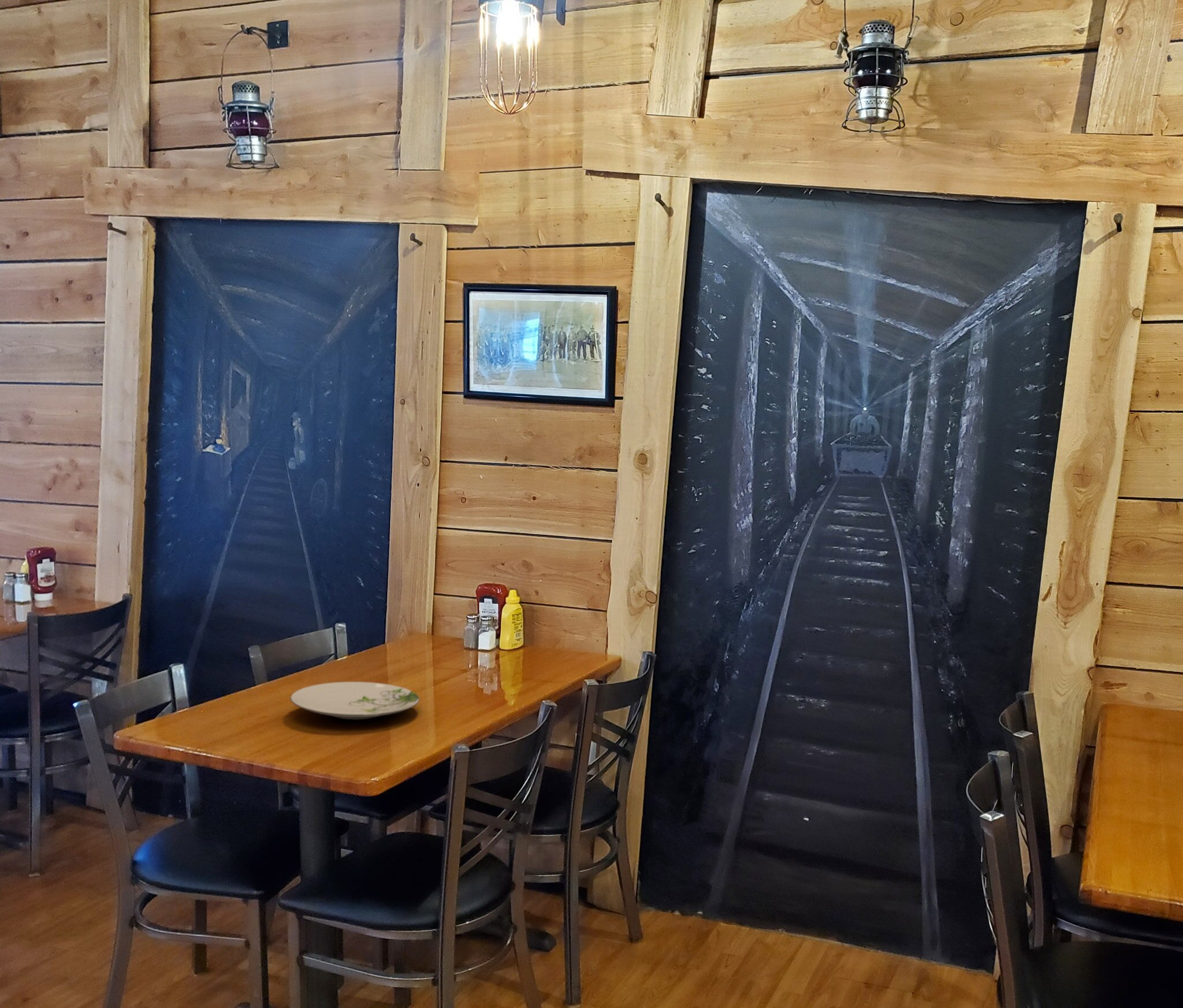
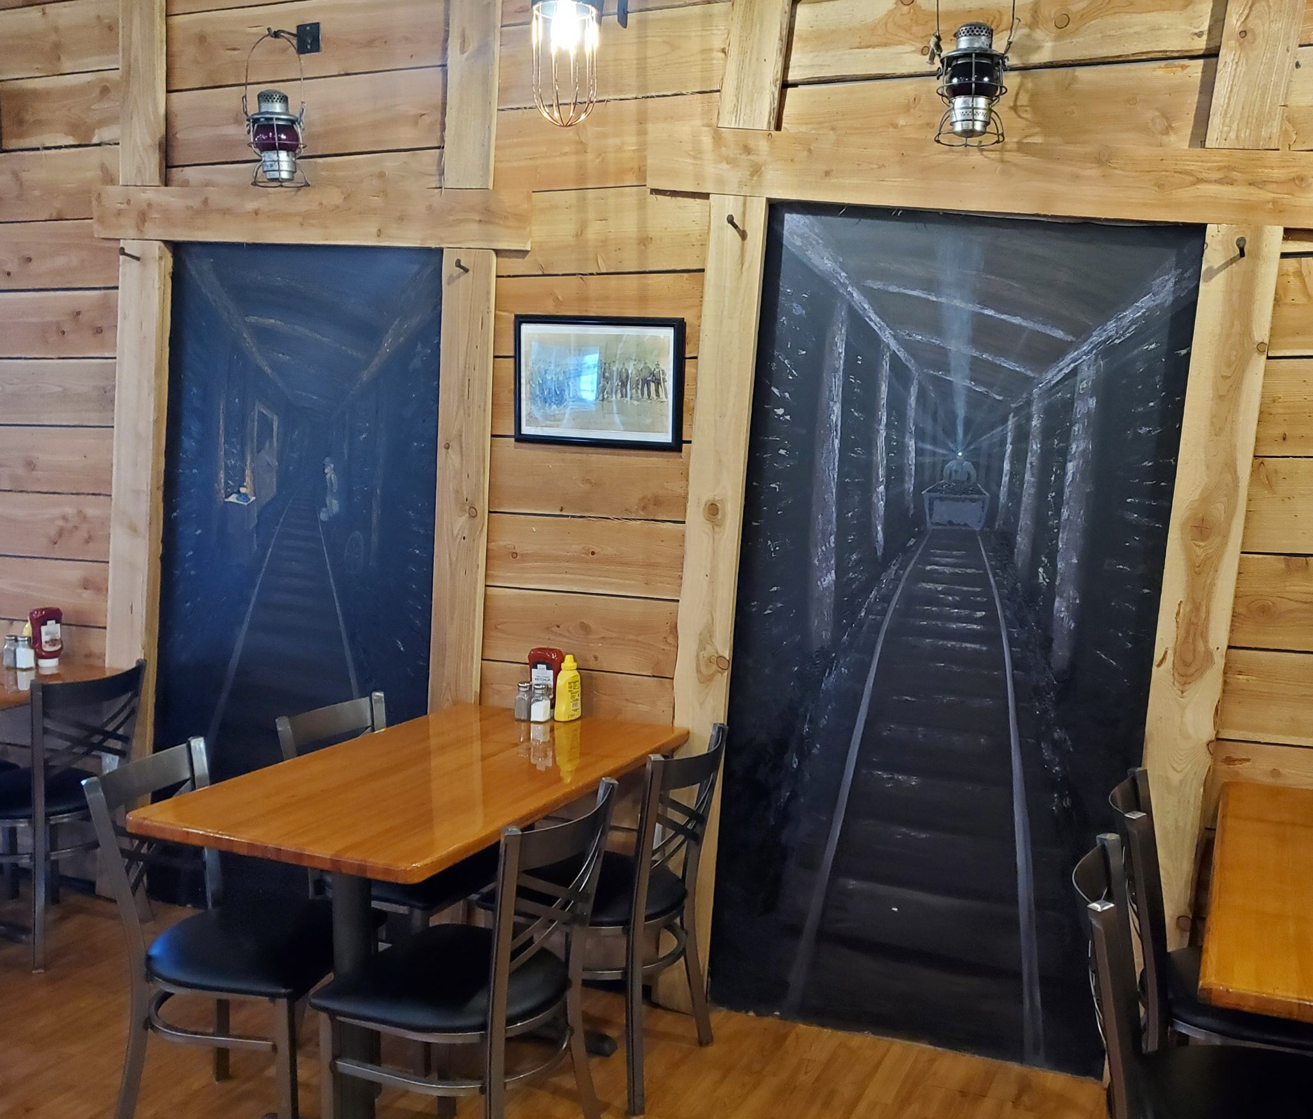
- plate [290,681,421,721]
